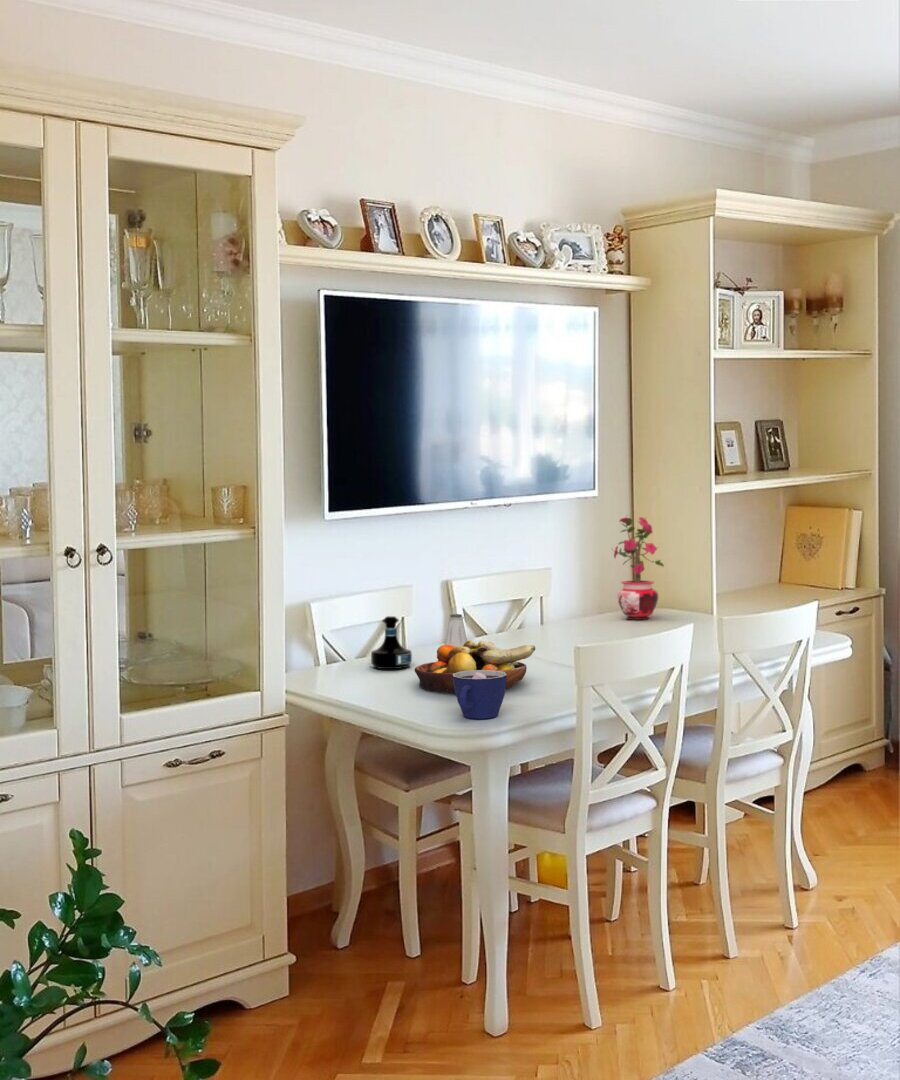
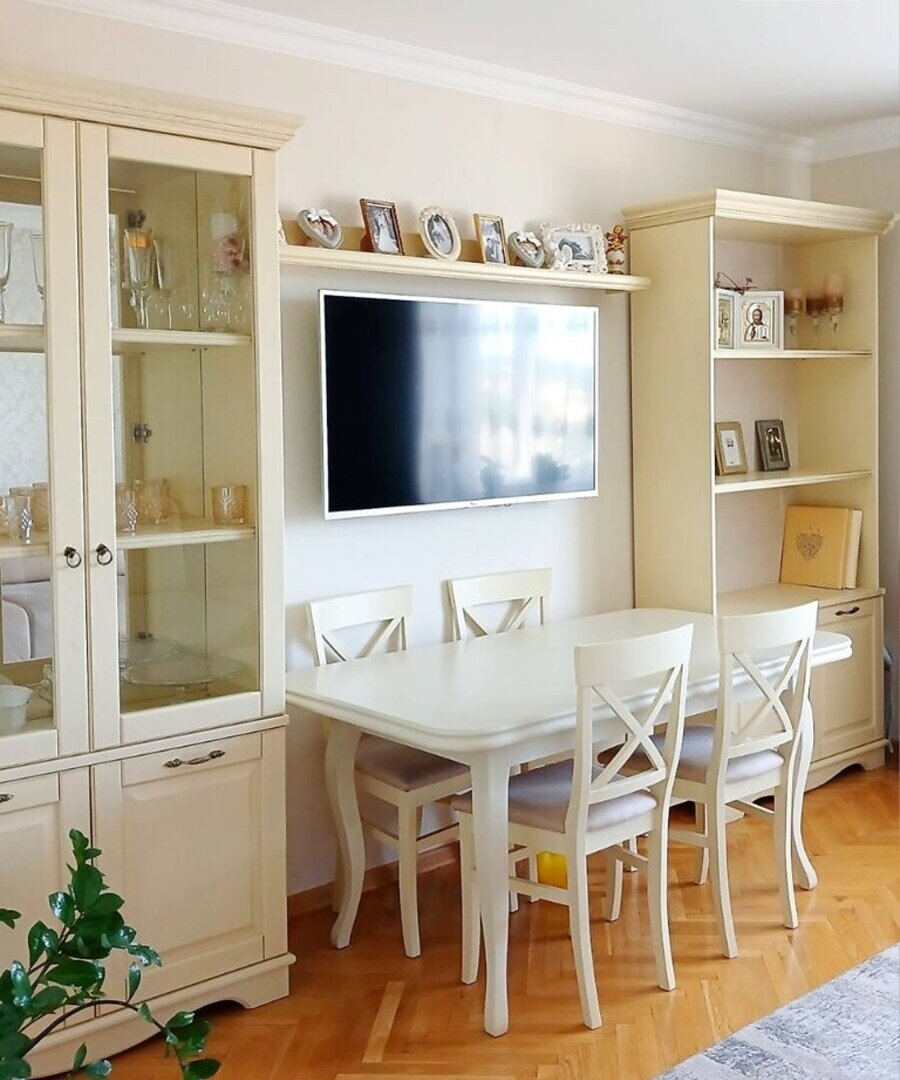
- tequila bottle [370,615,413,670]
- fruit bowl [414,639,536,693]
- potted plant [610,516,665,621]
- cup [453,670,507,720]
- saltshaker [444,613,468,647]
